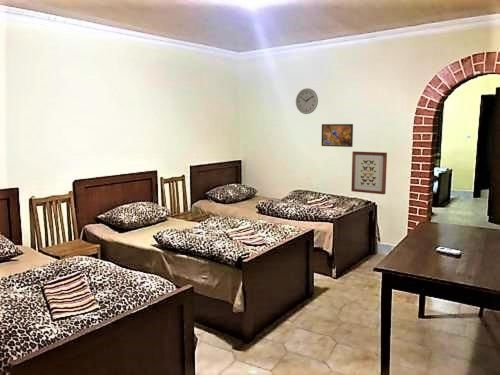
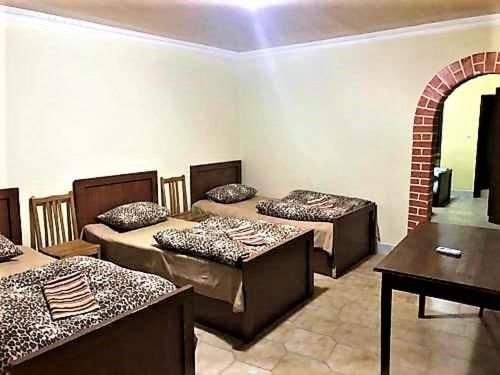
- wall clock [295,87,319,115]
- wall art [350,150,388,195]
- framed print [320,123,354,148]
